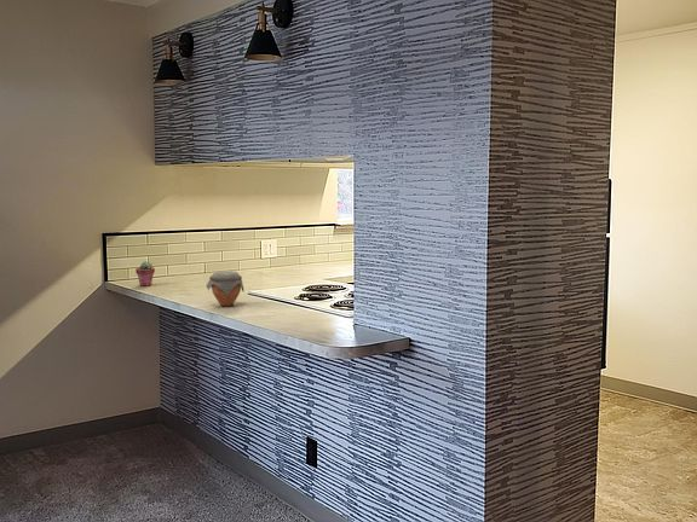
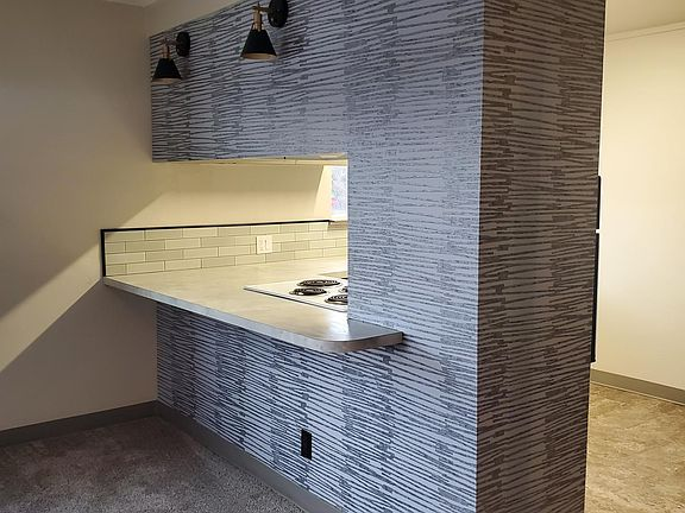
- potted succulent [134,260,156,288]
- jar [205,271,244,307]
